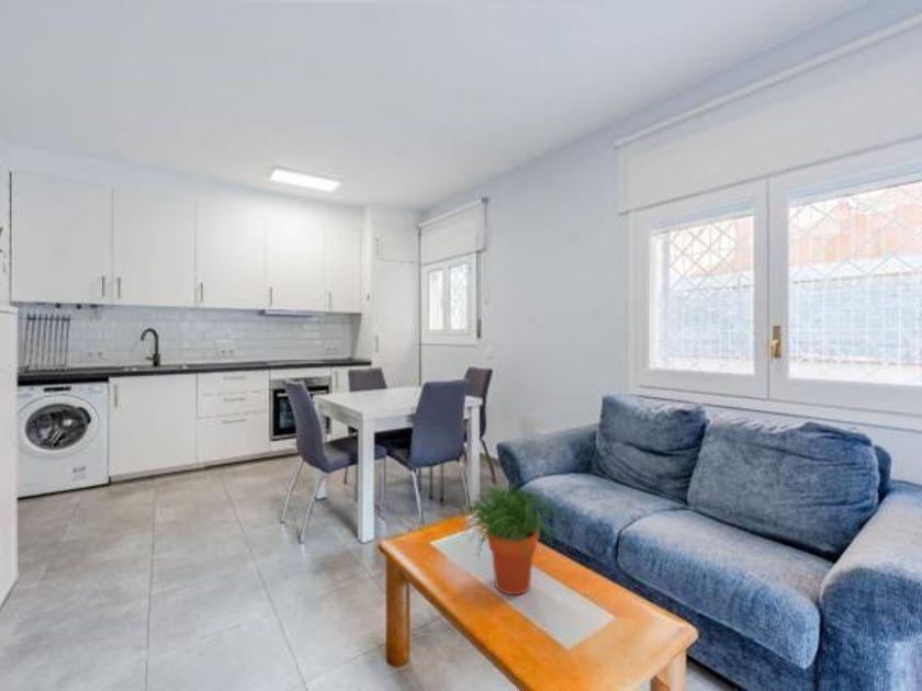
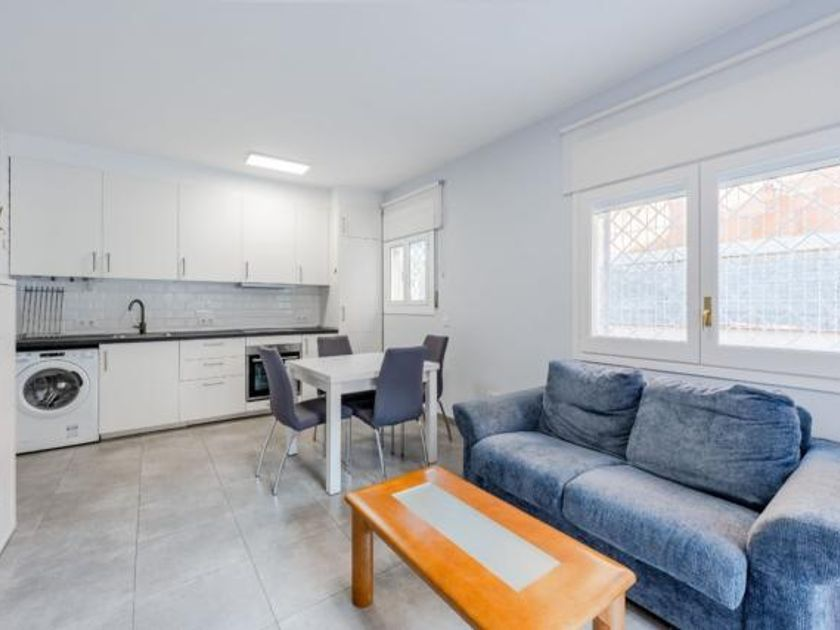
- potted plant [453,482,573,596]
